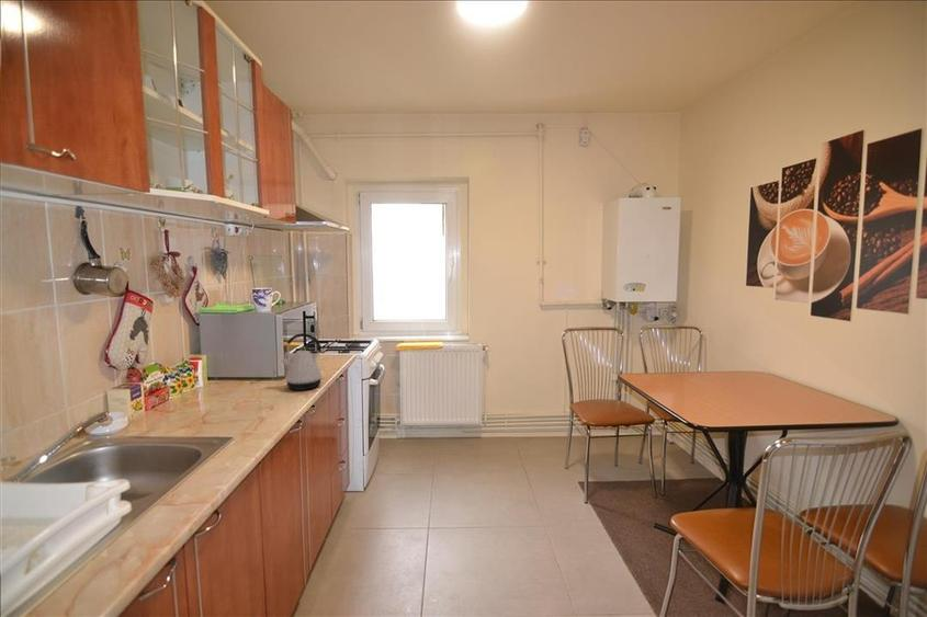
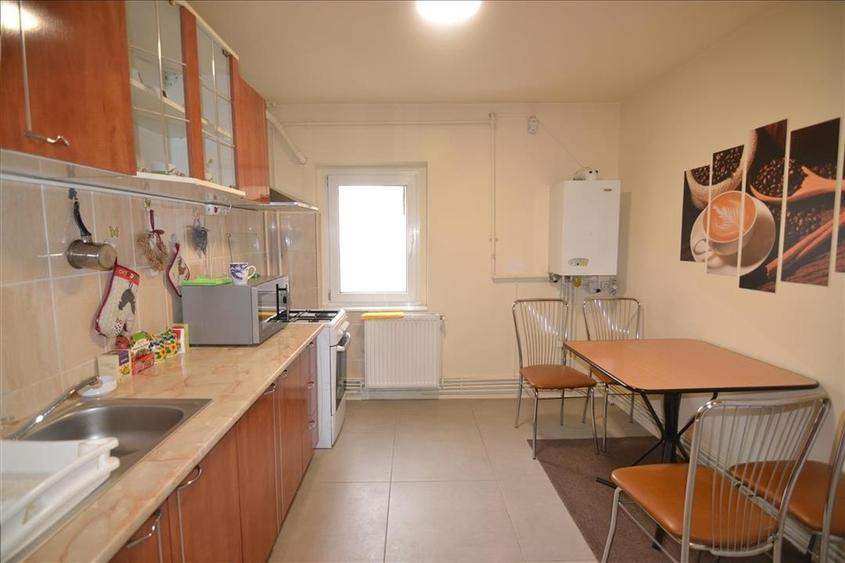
- kettle [280,332,326,391]
